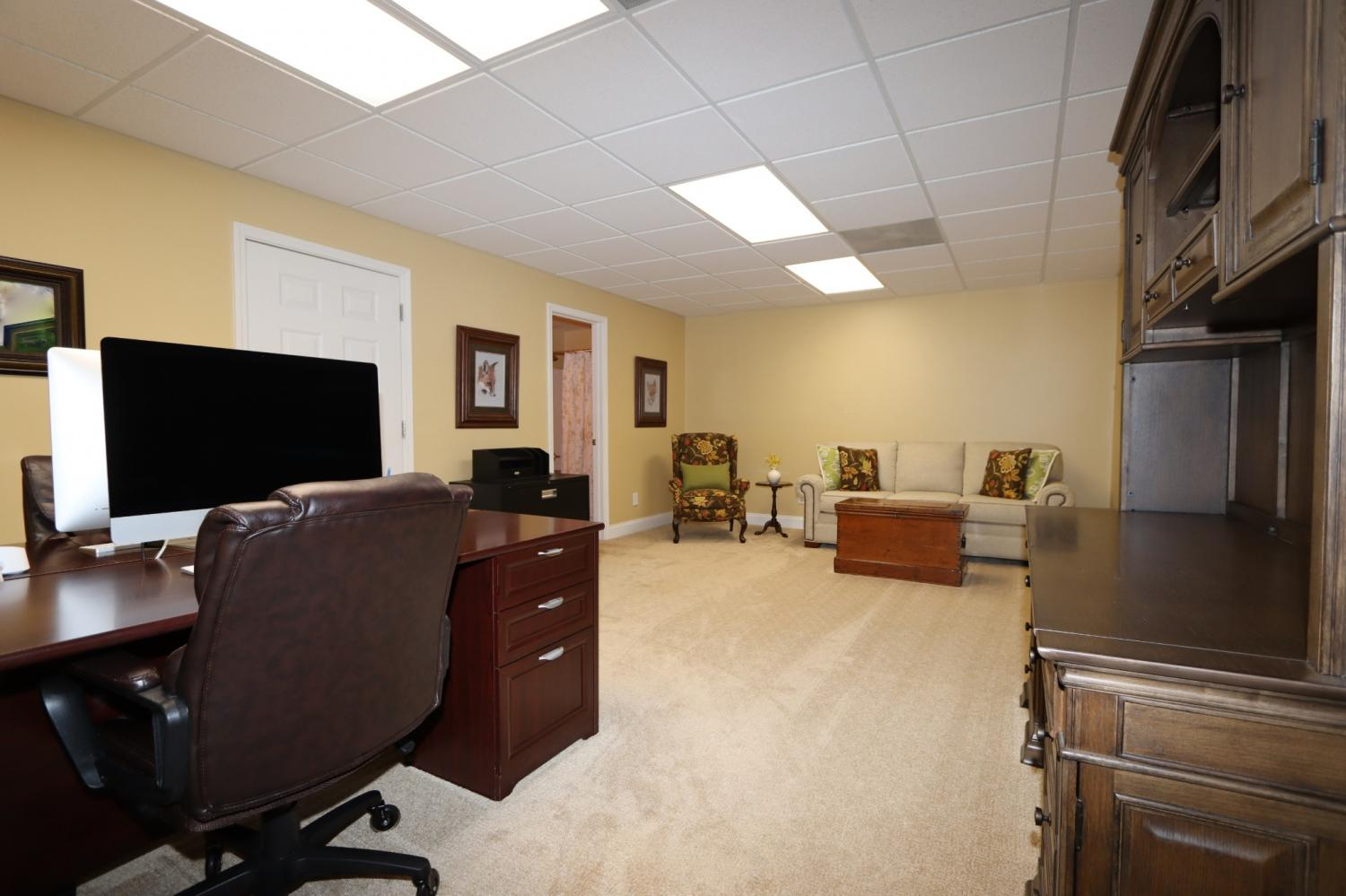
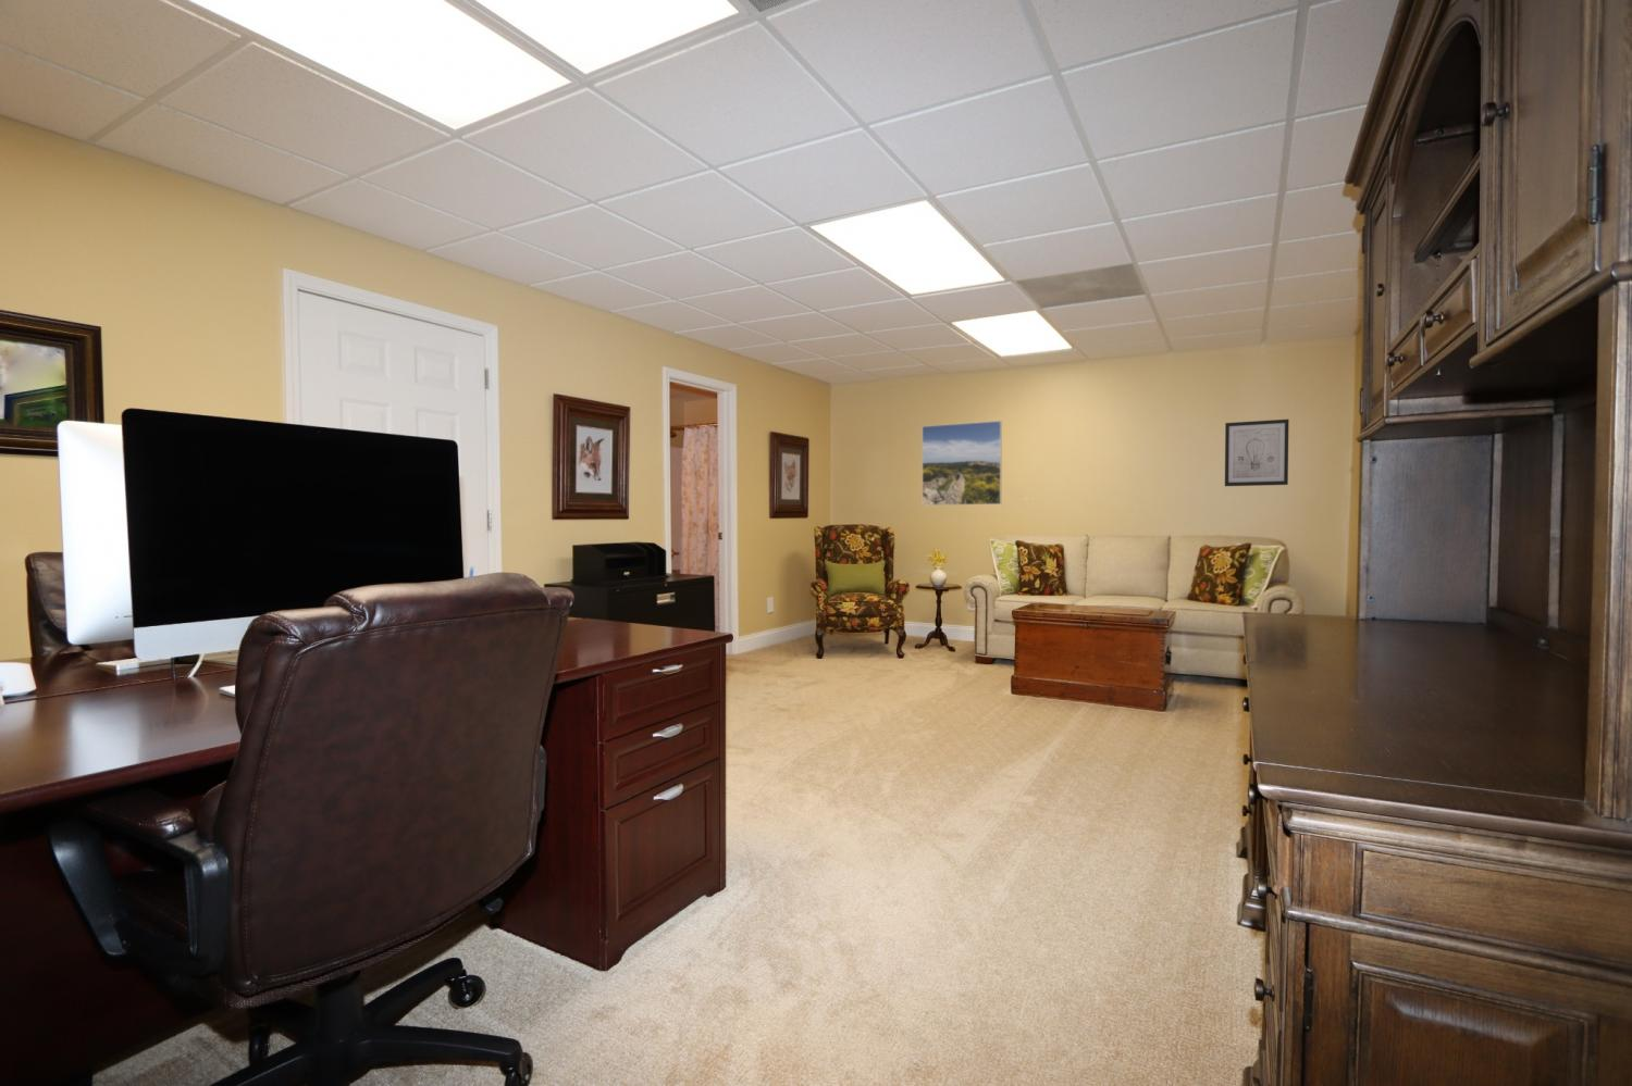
+ wall art [1223,418,1290,487]
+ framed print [921,419,1003,507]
